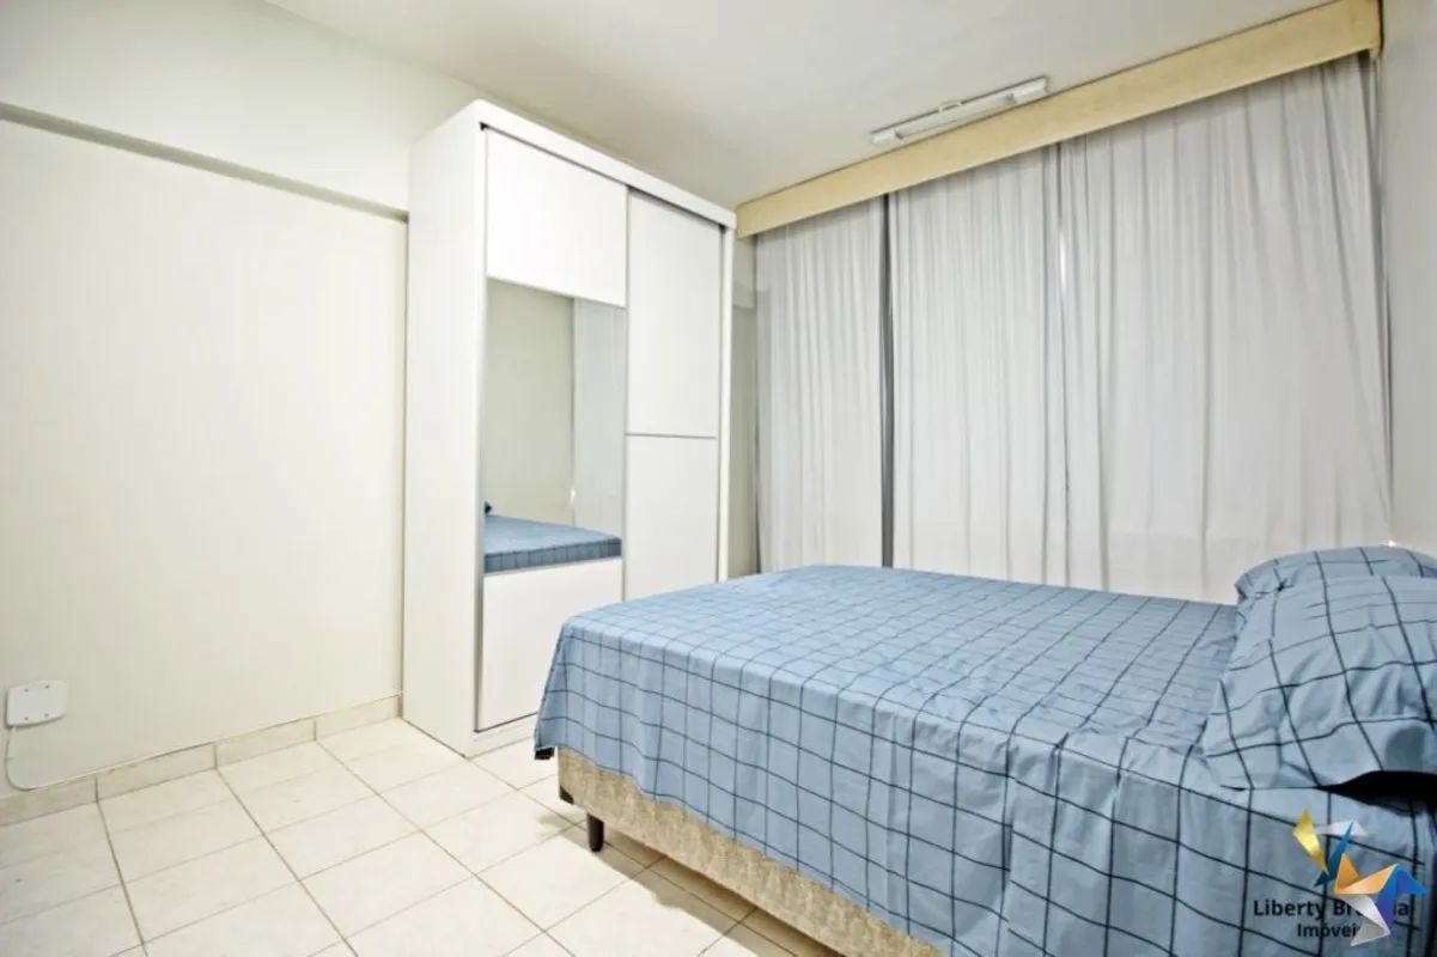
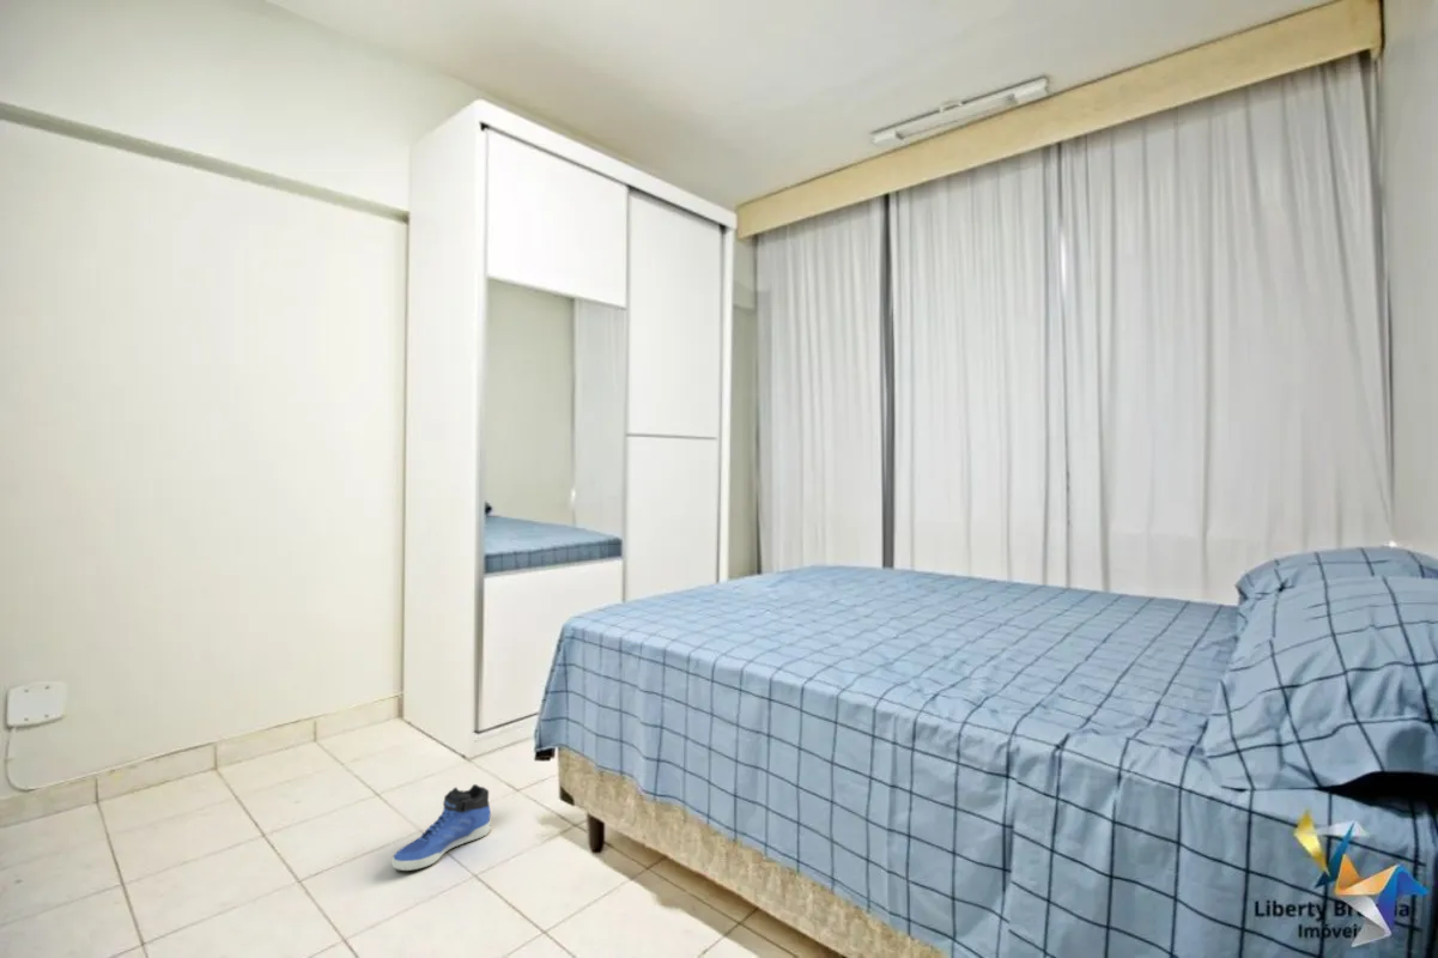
+ sneaker [390,783,492,872]
